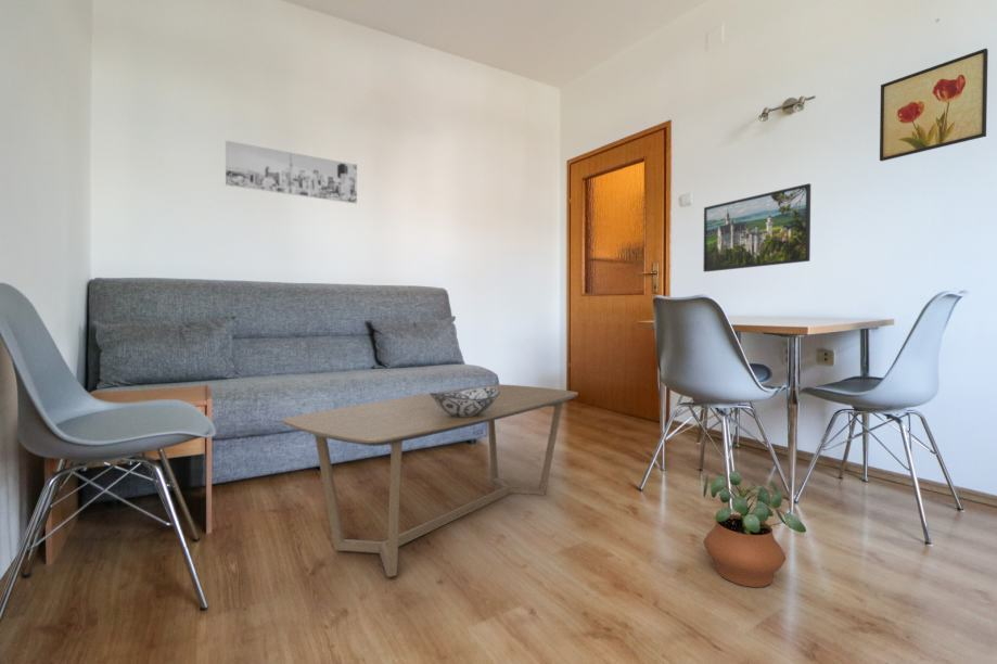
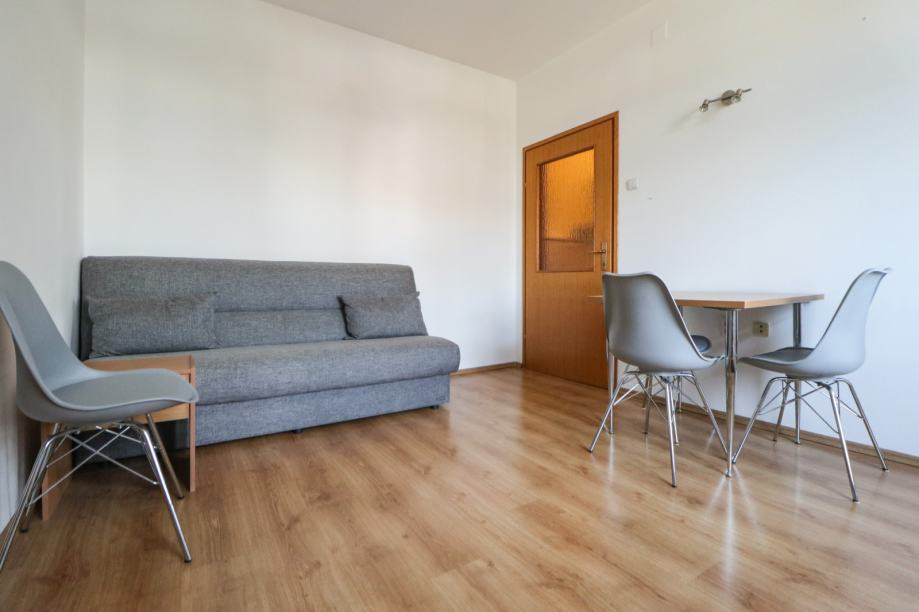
- decorative bowl [429,386,500,417]
- potted plant [703,470,807,588]
- wall art [879,48,989,162]
- wall art [225,140,358,205]
- coffee table [281,383,579,578]
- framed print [702,182,811,273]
